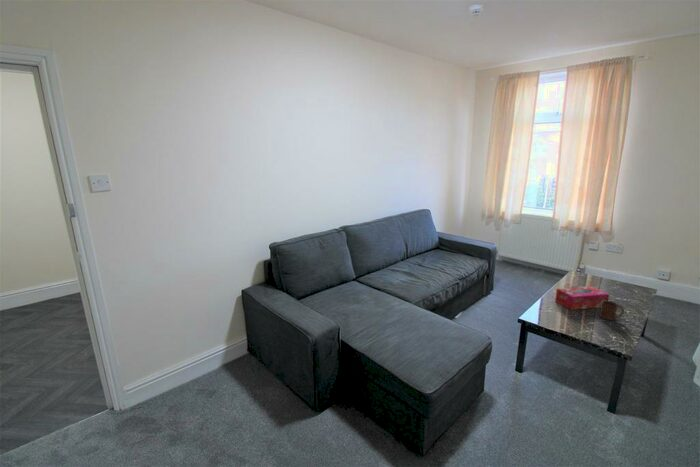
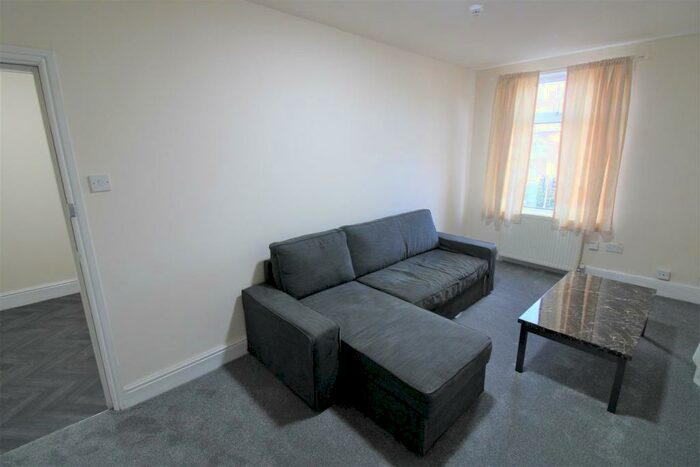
- cup [599,300,625,321]
- tissue box [554,285,610,311]
